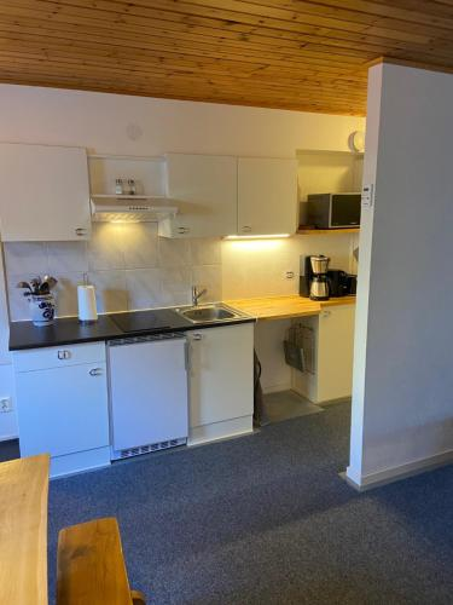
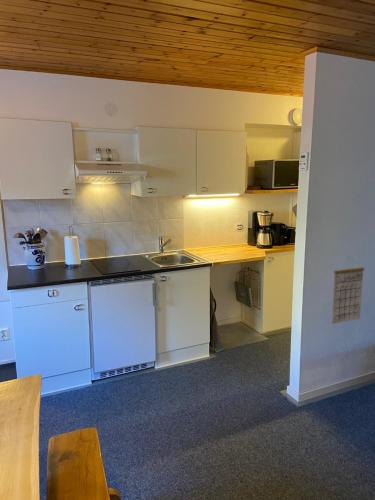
+ calendar [331,255,365,325]
